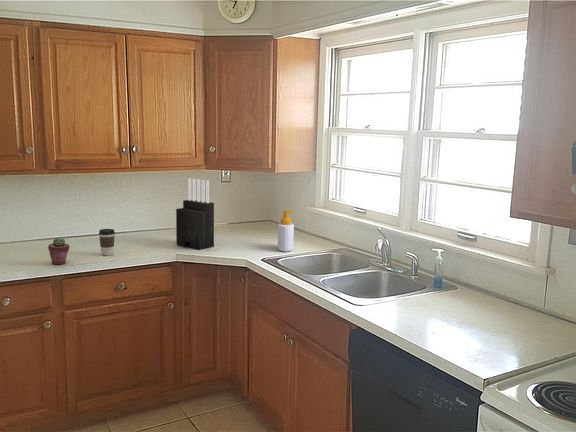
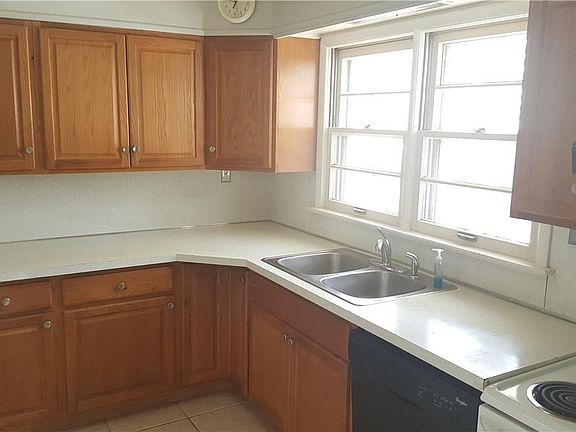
- knife block [175,177,215,250]
- coffee cup [98,228,116,256]
- soap bottle [277,209,295,253]
- potted succulent [47,237,70,266]
